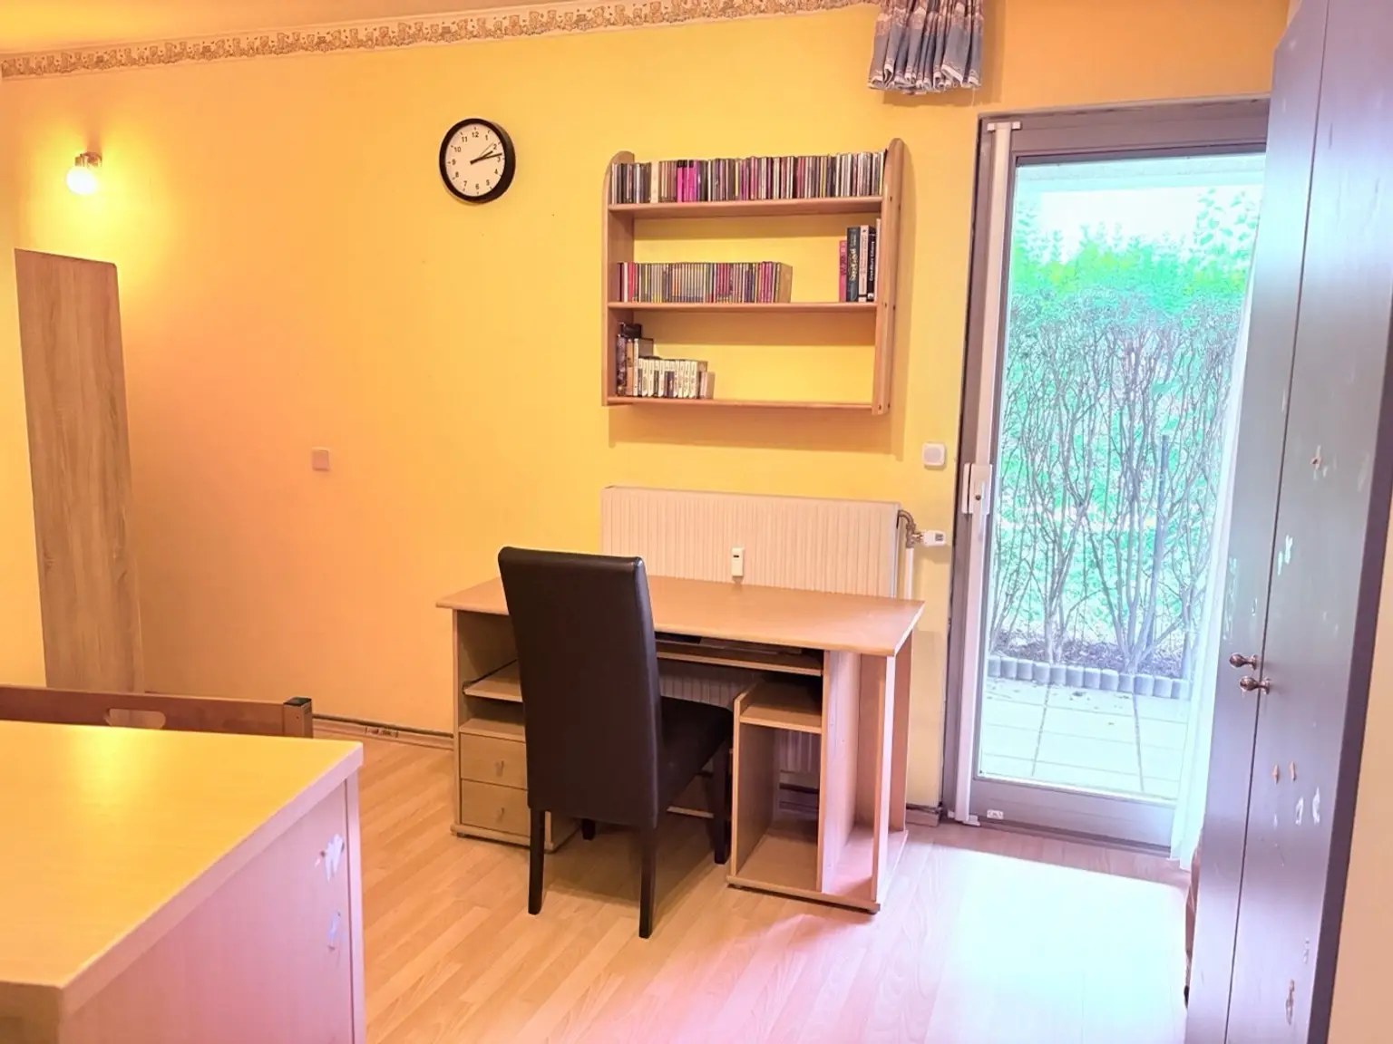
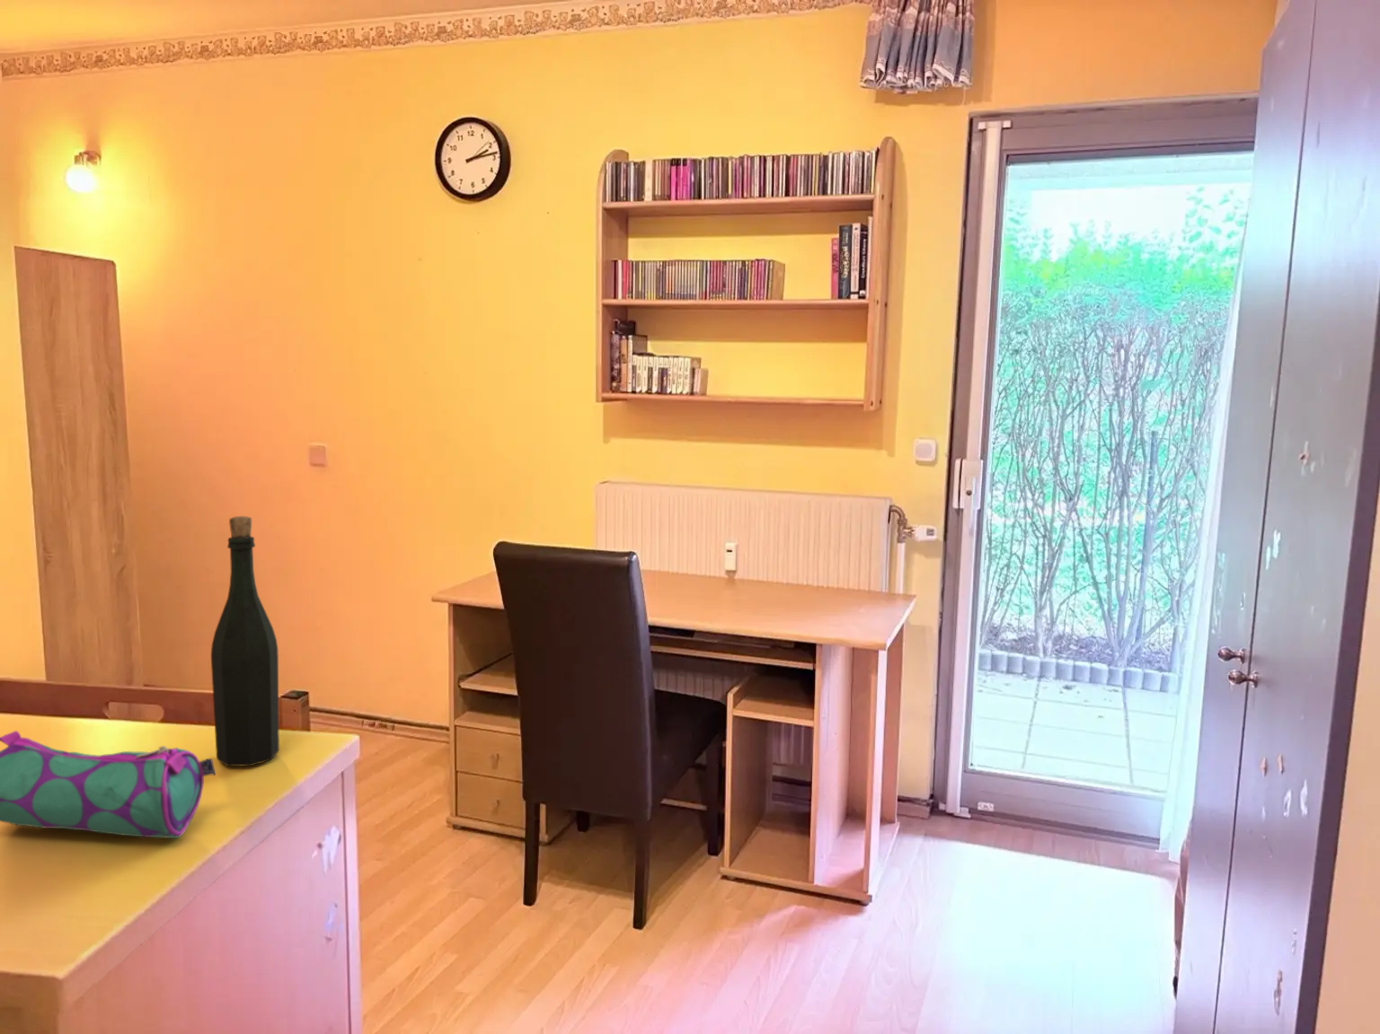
+ bottle [210,515,280,768]
+ pencil case [0,730,216,840]
